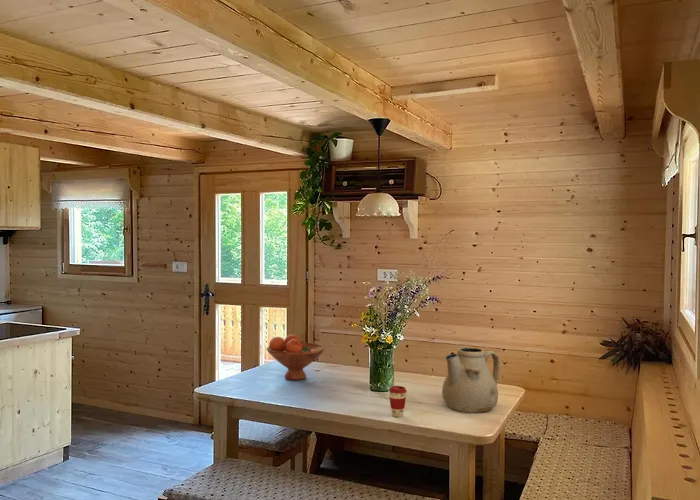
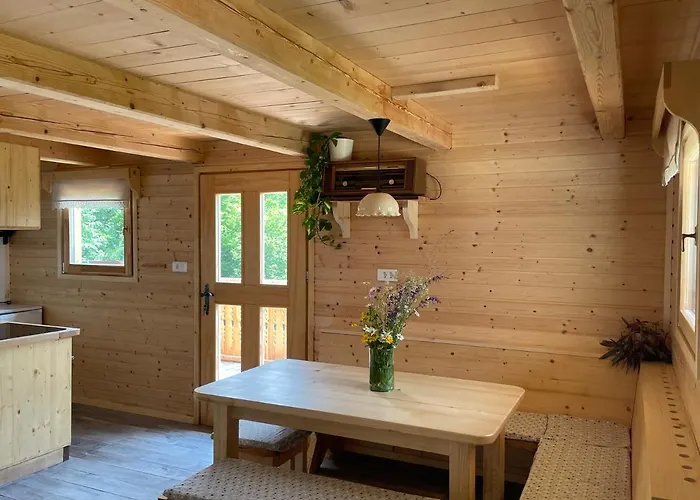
- teapot [441,347,501,414]
- coffee cup [388,385,408,419]
- fruit bowl [266,334,326,381]
